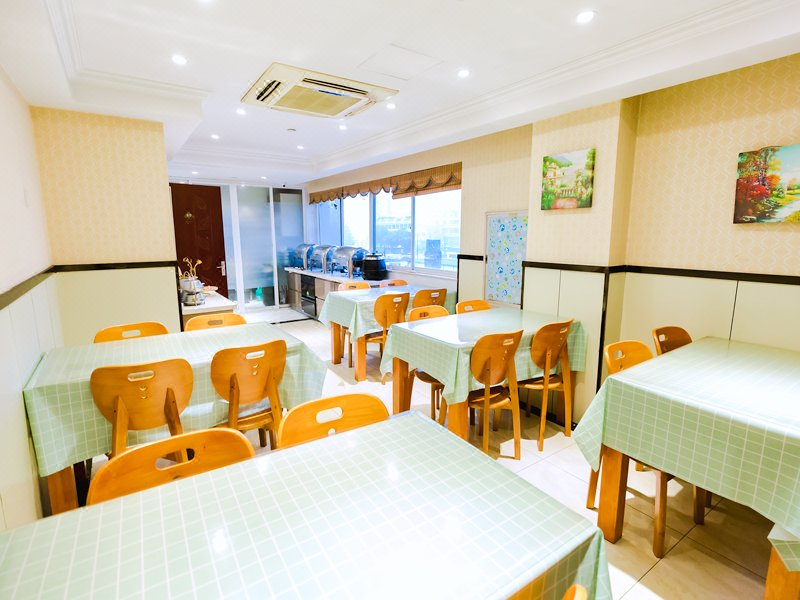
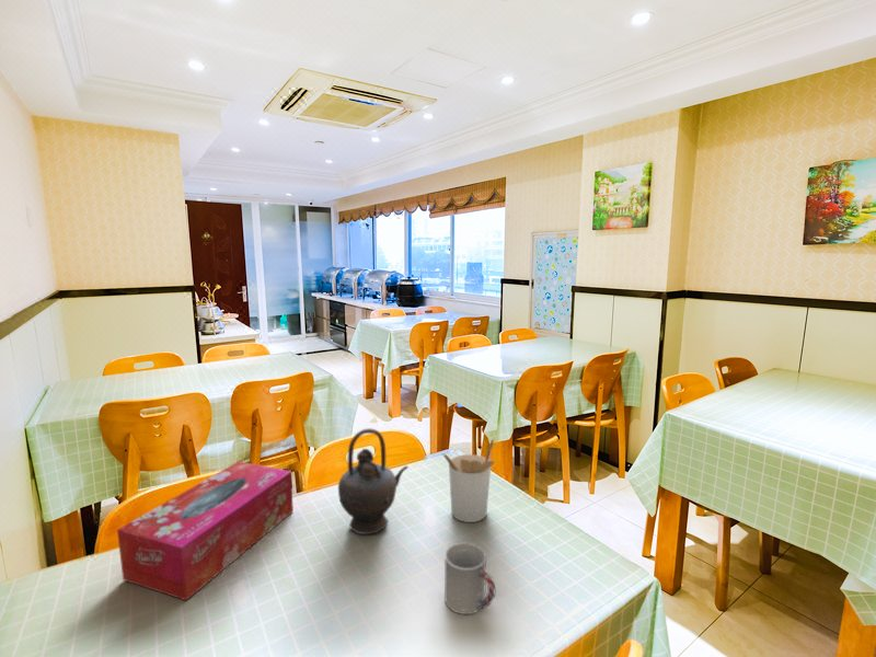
+ teapot [337,427,410,535]
+ tissue box [116,461,295,601]
+ cup [443,542,497,615]
+ utensil holder [440,438,496,523]
